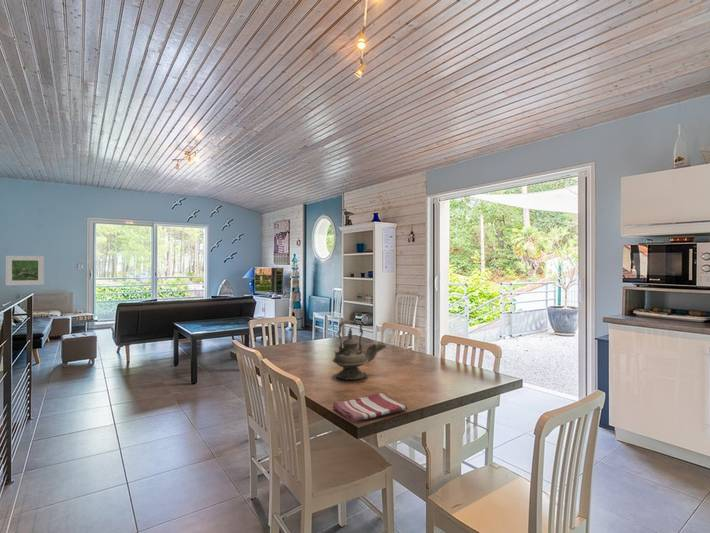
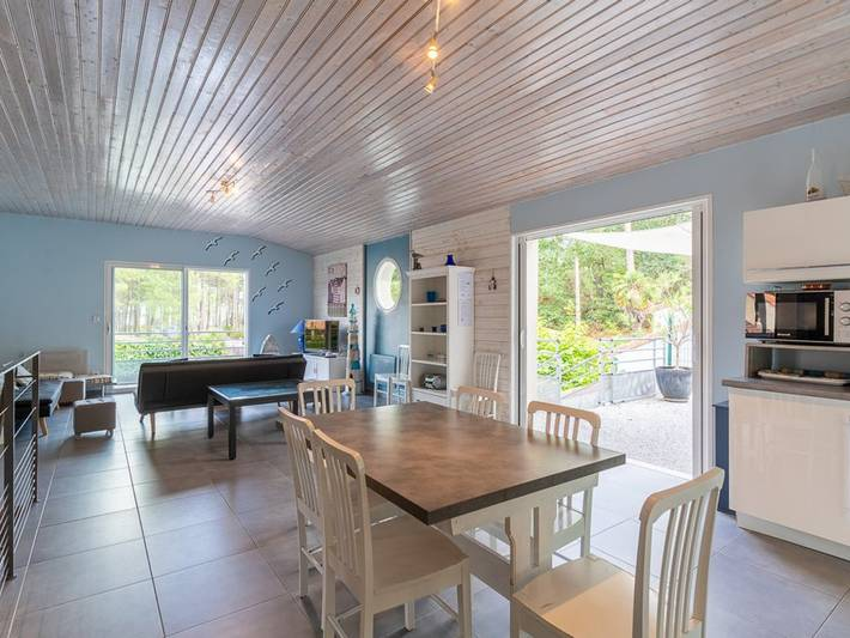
- teapot [332,319,387,381]
- dish towel [332,392,408,423]
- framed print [5,255,45,286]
